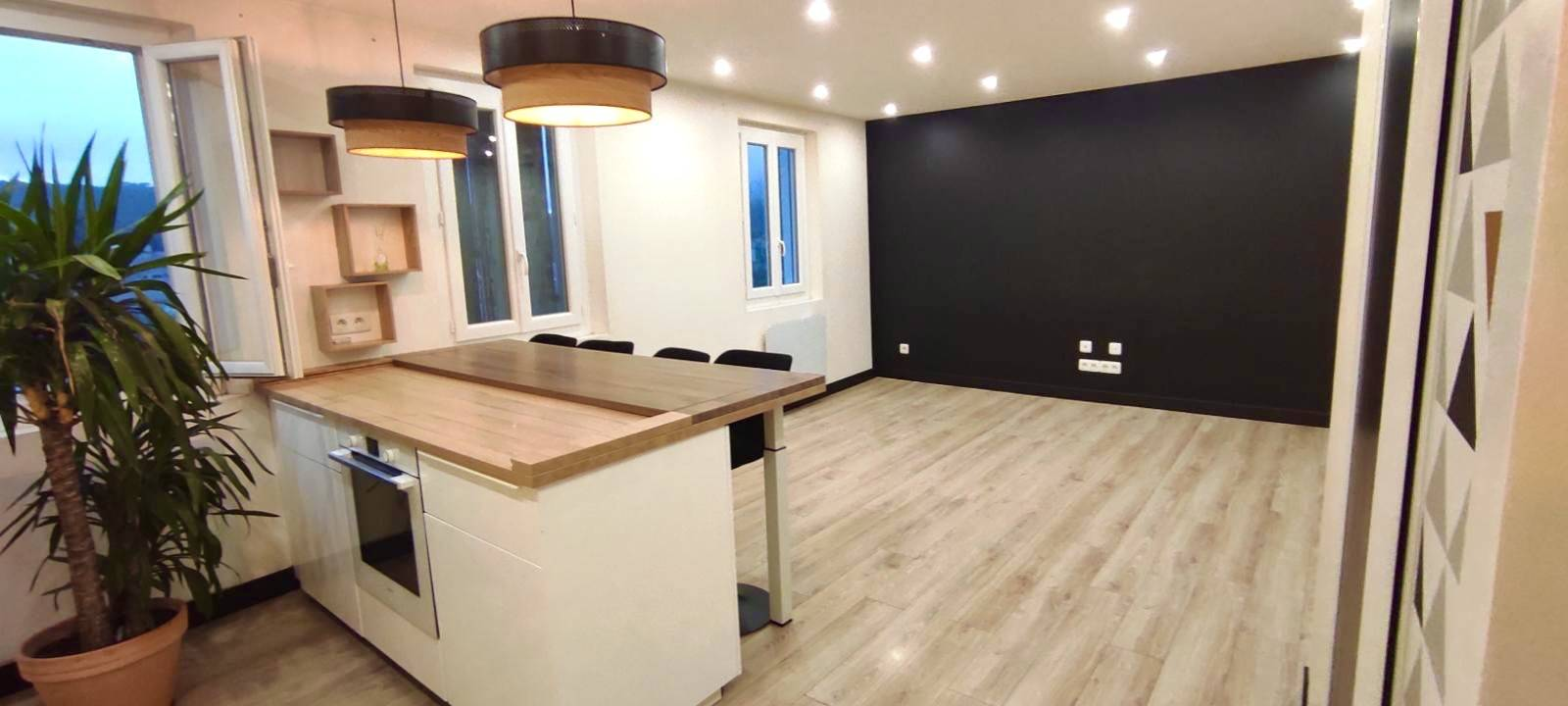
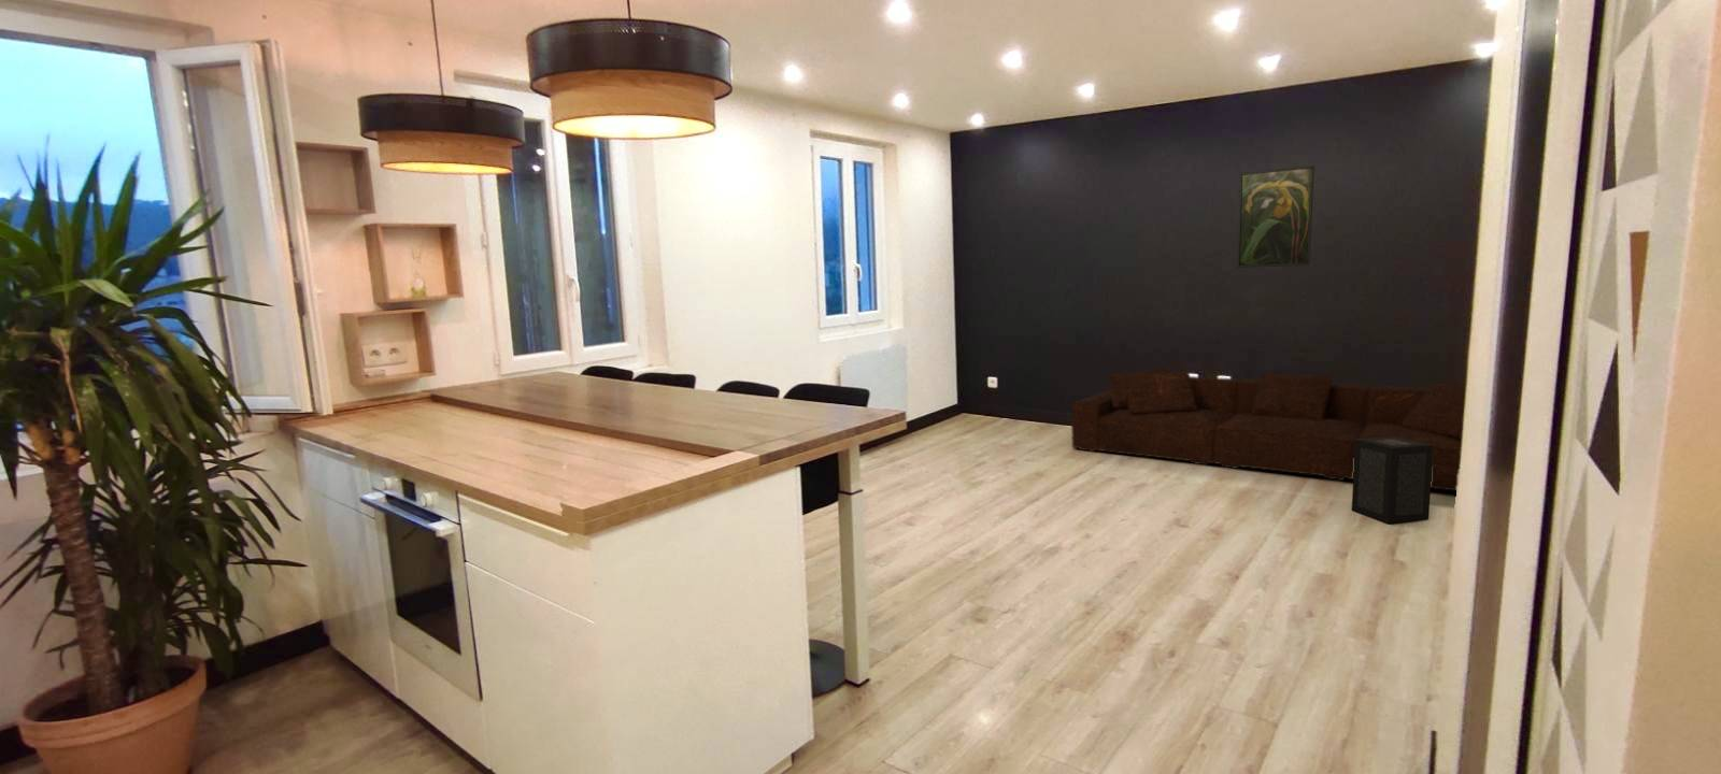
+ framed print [1236,164,1316,269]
+ speaker [1351,436,1433,525]
+ sofa [1070,366,1466,492]
